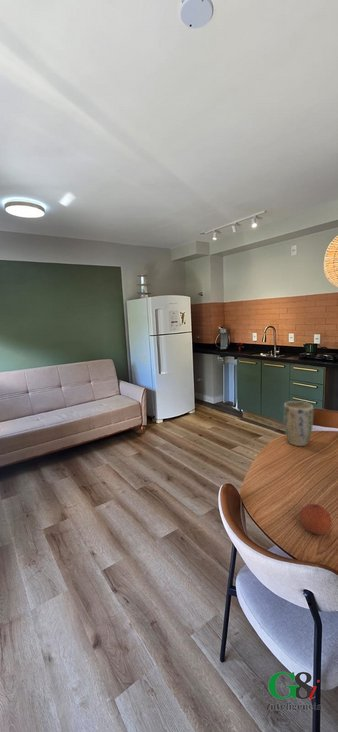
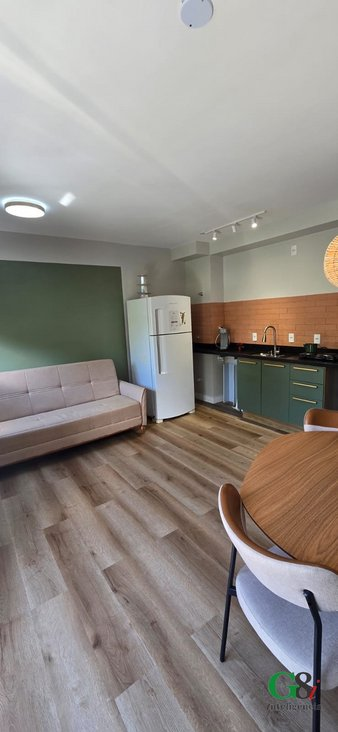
- plant pot [283,400,314,447]
- fruit [298,503,333,536]
